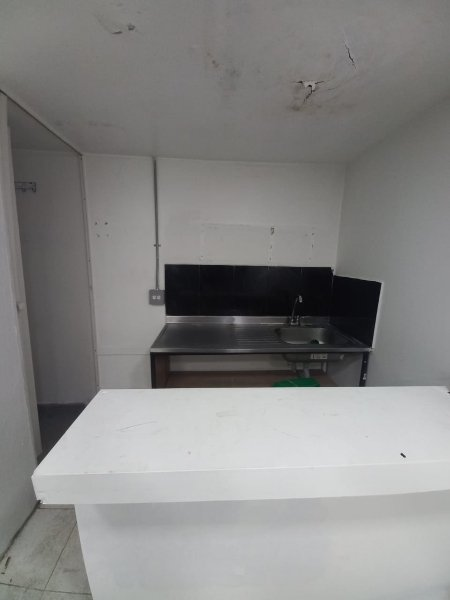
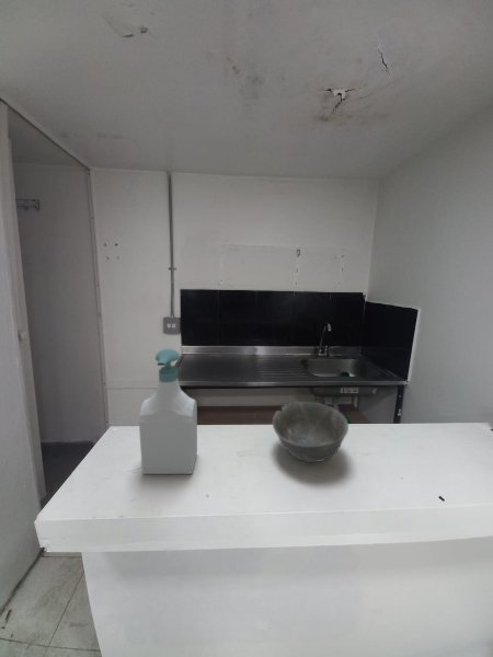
+ soap bottle [138,347,198,475]
+ bowl [272,401,349,463]
